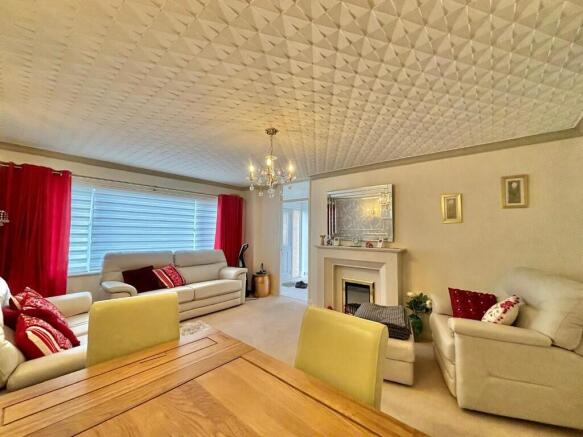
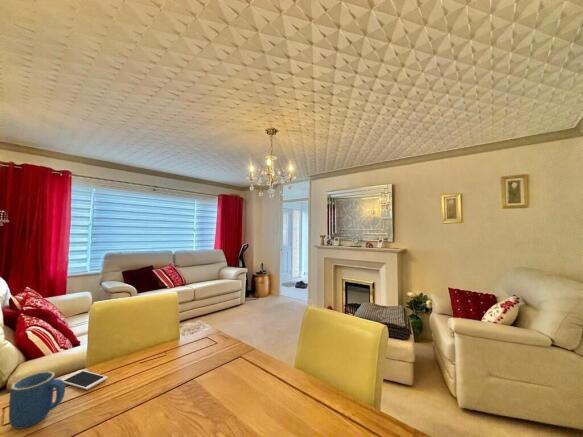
+ mug [8,370,66,430]
+ cell phone [59,369,109,391]
